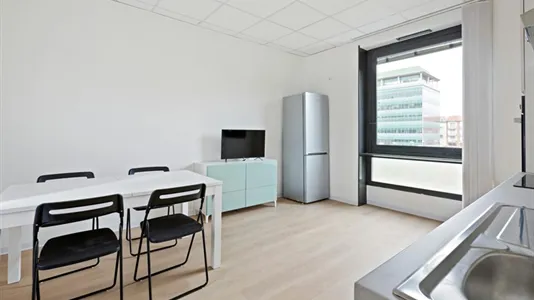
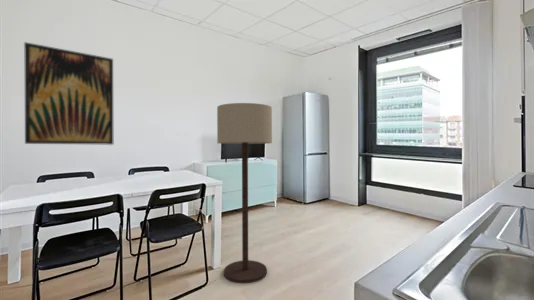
+ floor lamp [216,102,273,285]
+ wall art [23,41,114,146]
